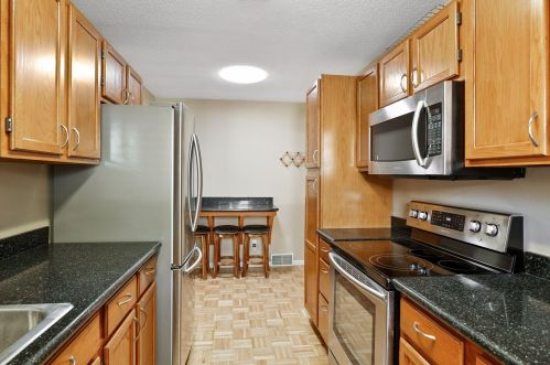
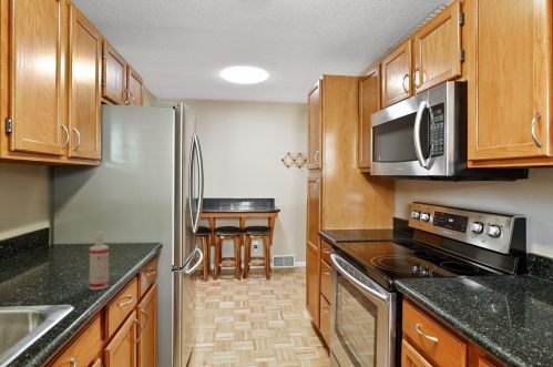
+ spray bottle [89,231,110,290]
